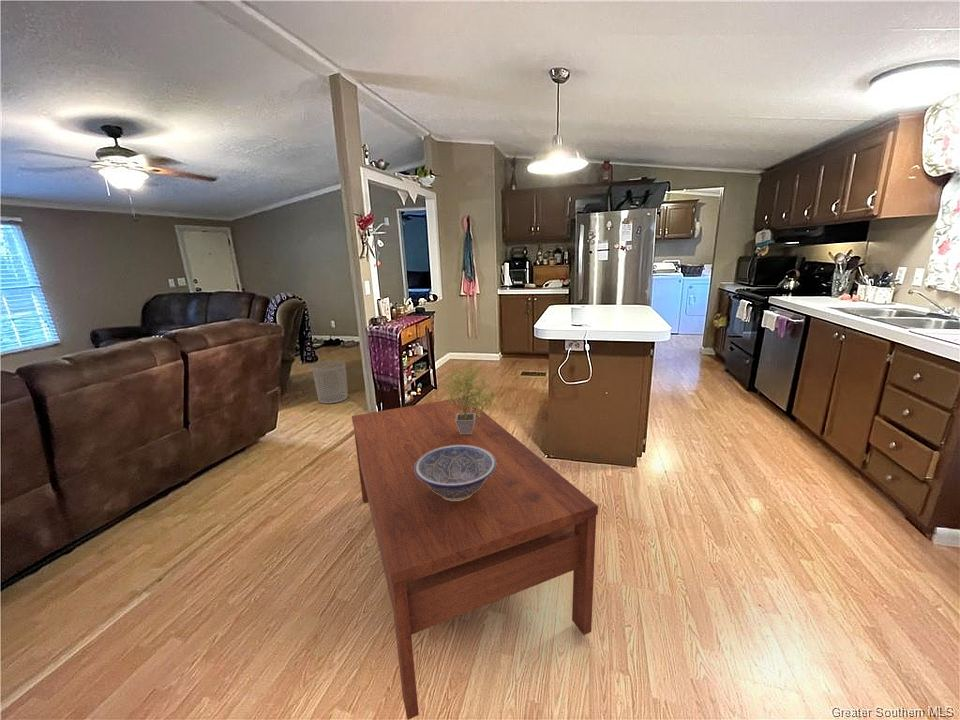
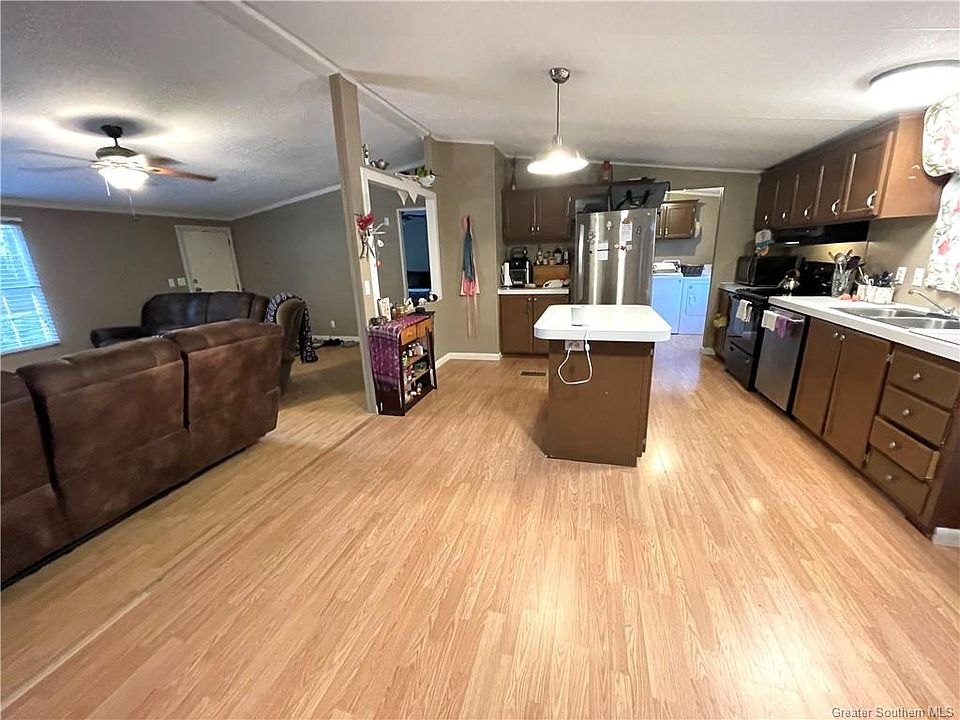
- potted plant [440,361,497,434]
- waste bin [311,360,349,405]
- decorative bowl [414,445,497,501]
- coffee table [351,397,599,720]
